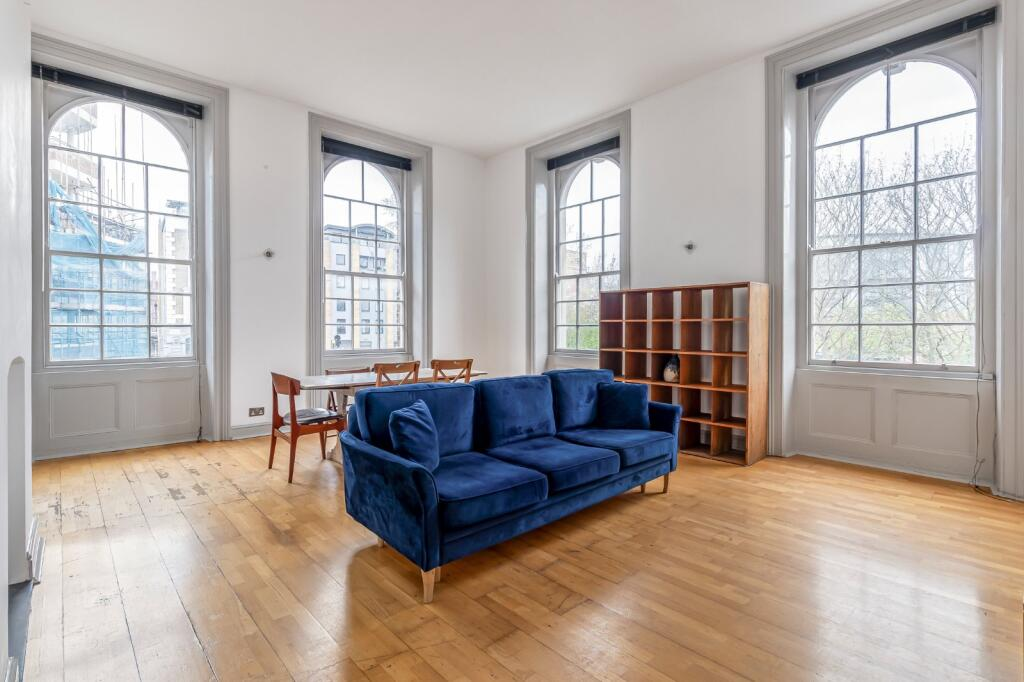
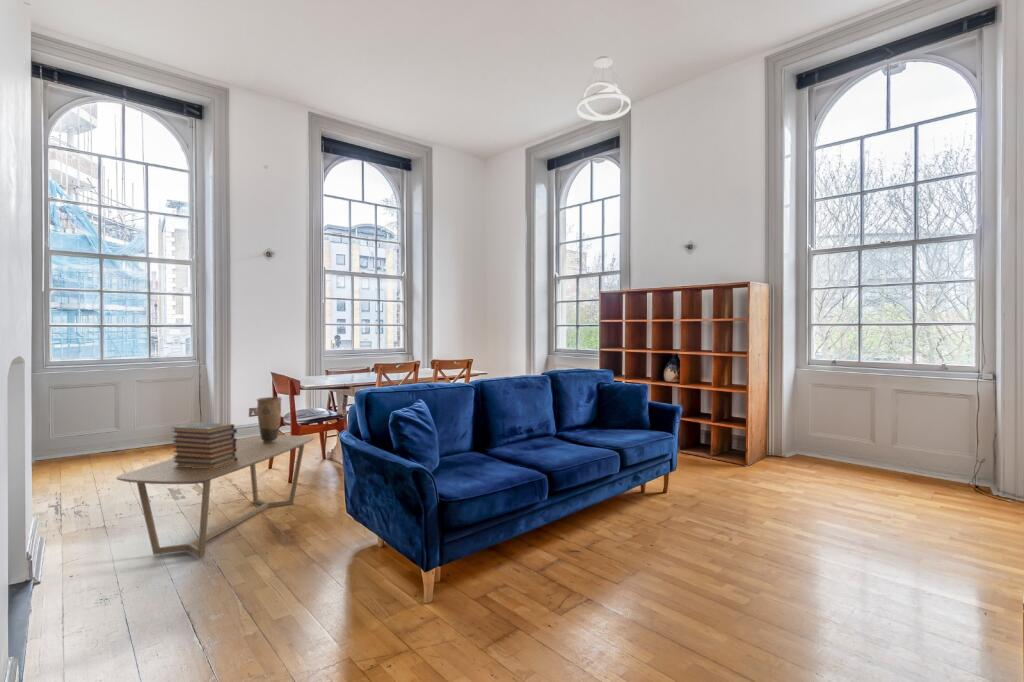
+ coffee table [115,434,316,558]
+ vase [255,396,283,443]
+ book stack [171,421,238,469]
+ pendant light [576,55,632,122]
